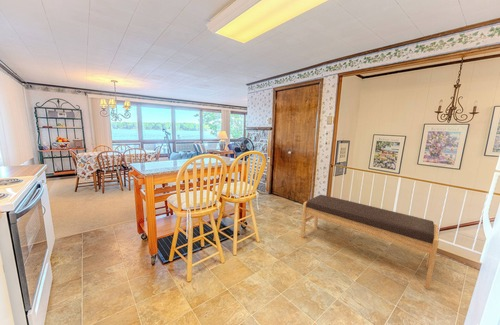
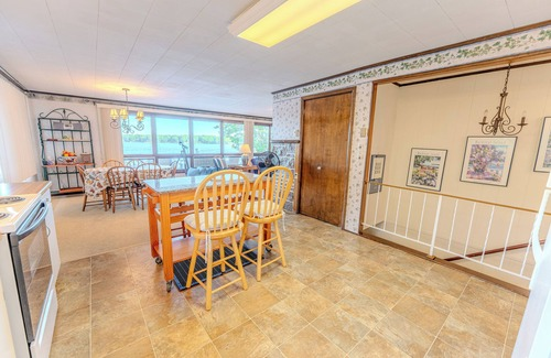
- bench [300,194,440,290]
